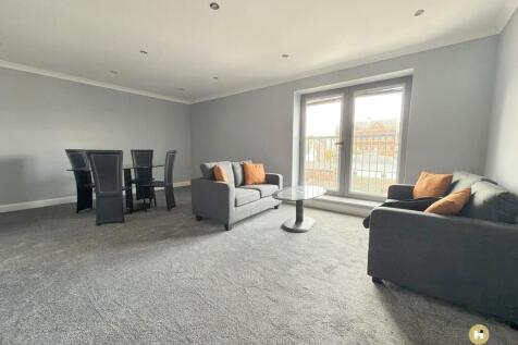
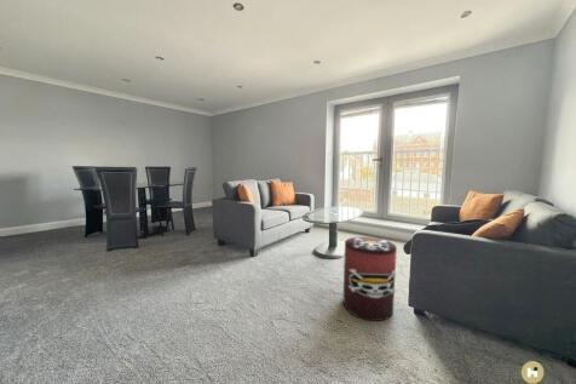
+ waste bin [342,236,398,322]
